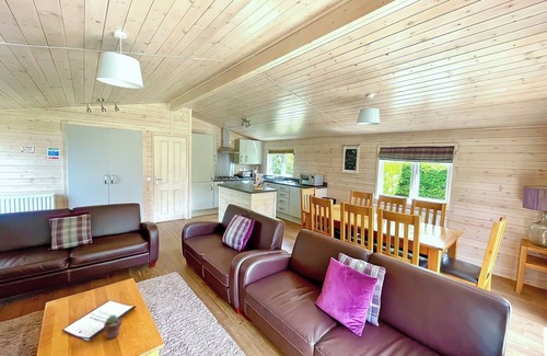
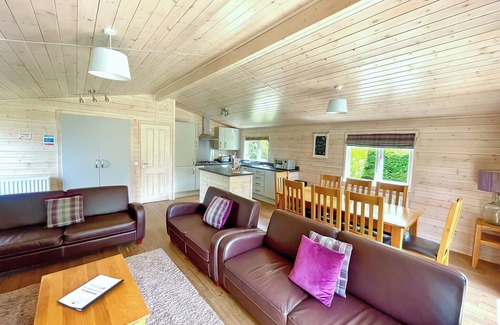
- potted succulent [103,314,123,341]
